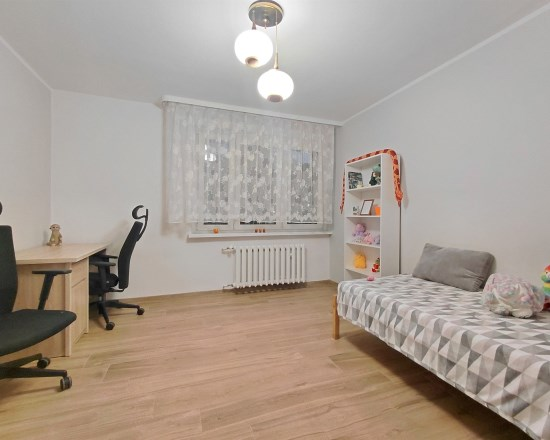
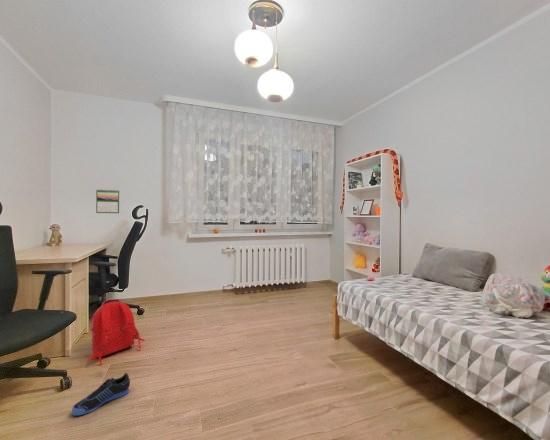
+ backpack [88,297,146,366]
+ calendar [95,188,120,214]
+ sneaker [71,372,131,417]
